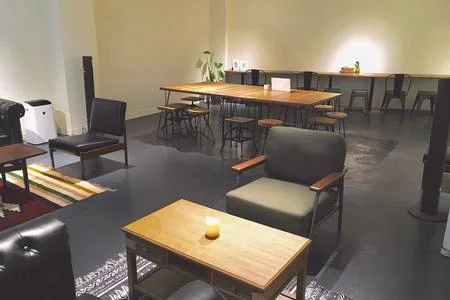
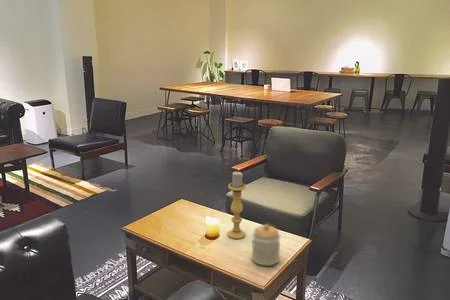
+ jar [251,223,281,267]
+ candle holder [227,170,247,240]
